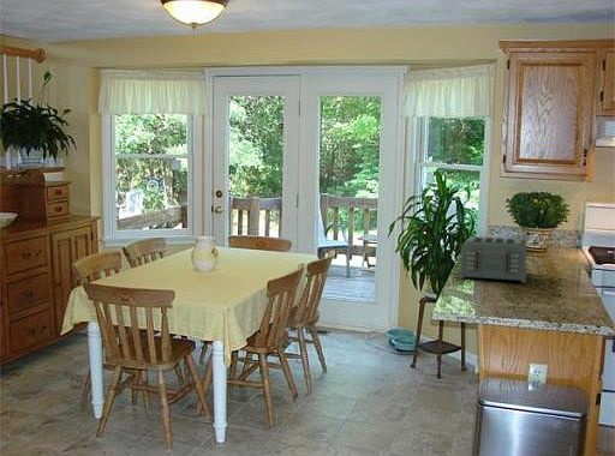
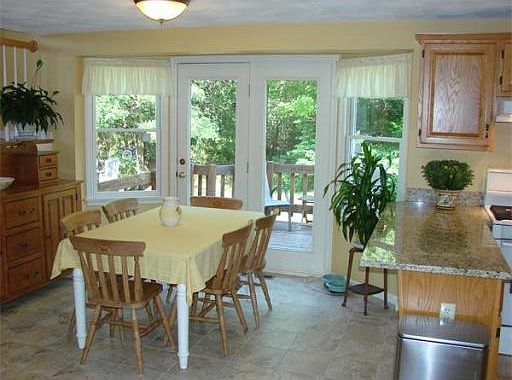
- toaster [458,235,527,283]
